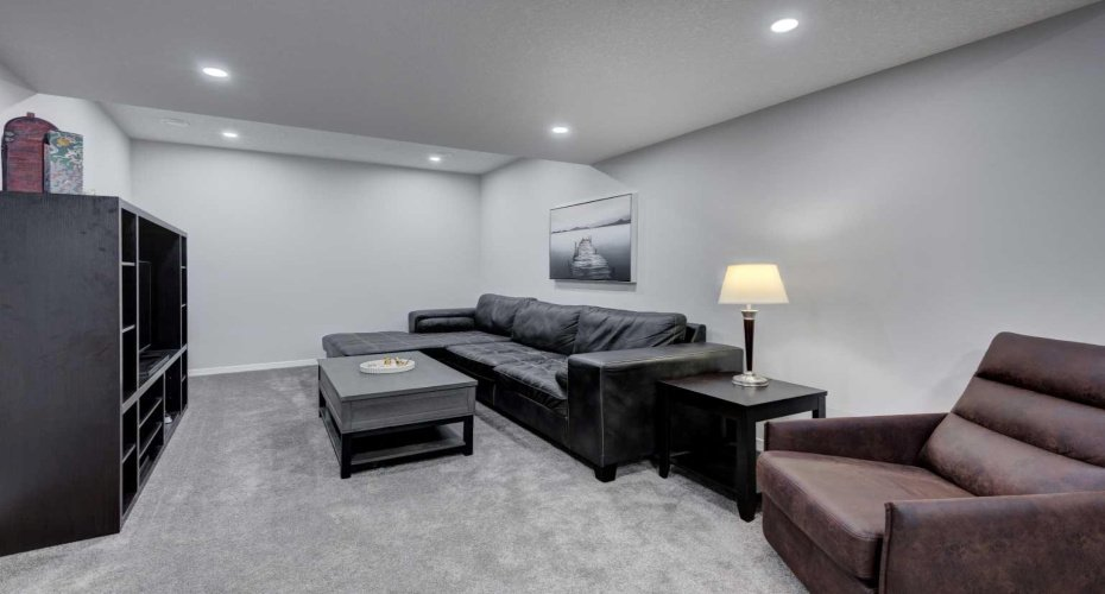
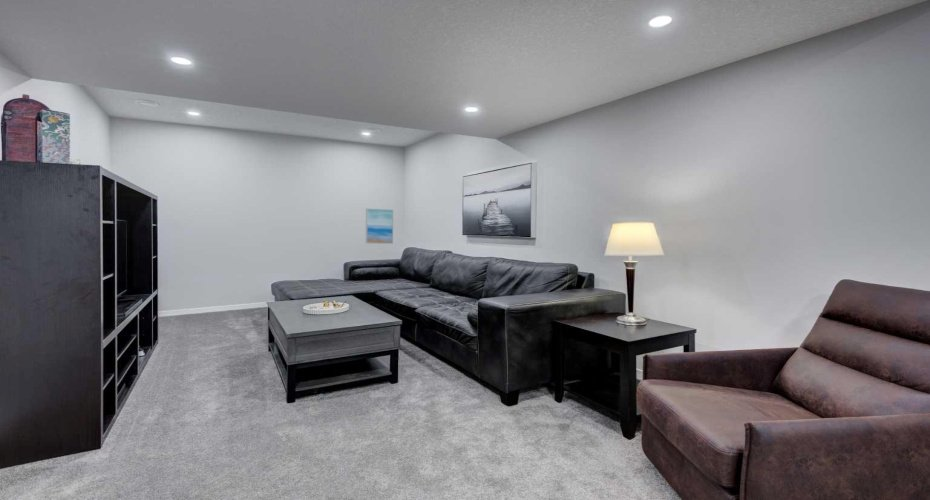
+ wall art [365,207,394,245]
